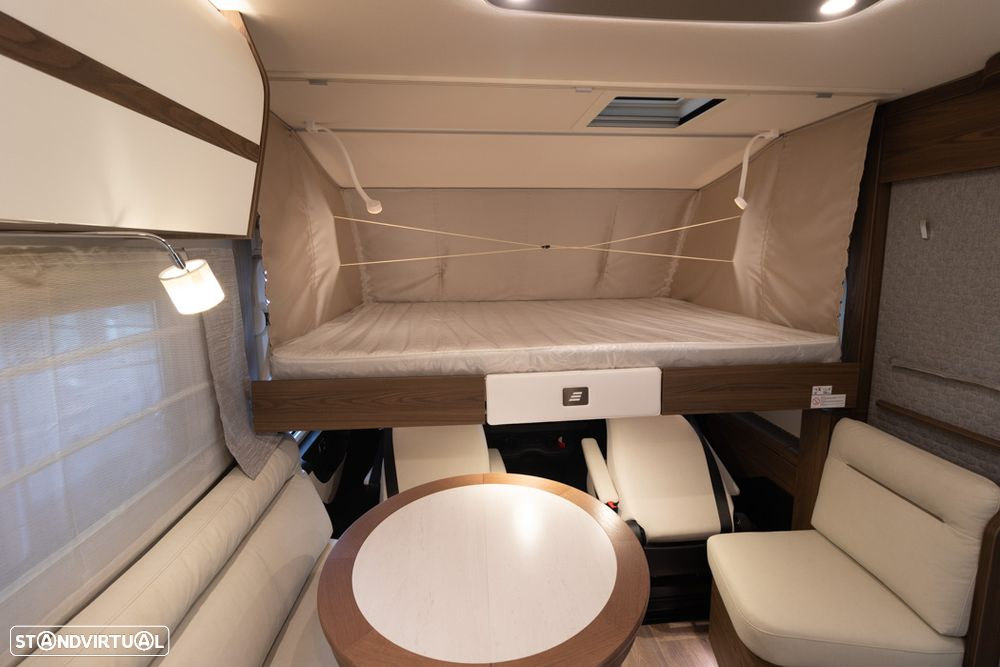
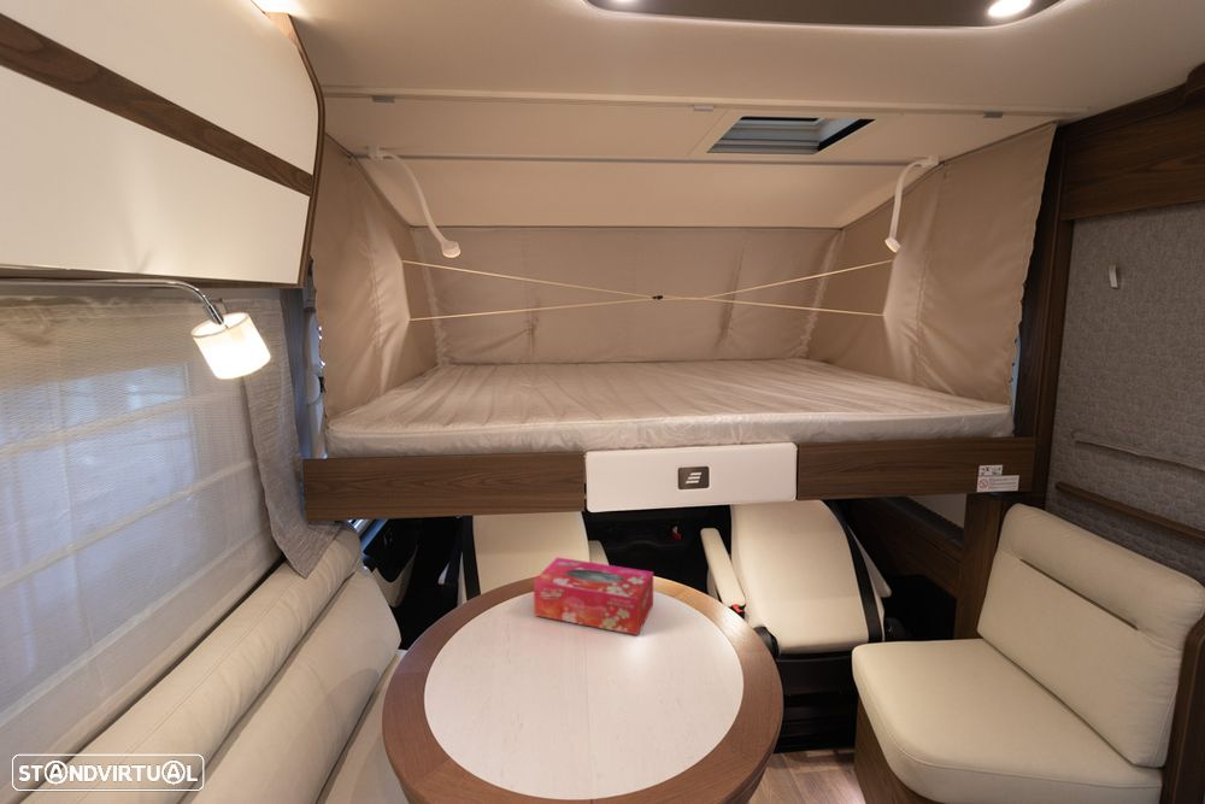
+ tissue box [533,556,654,636]
